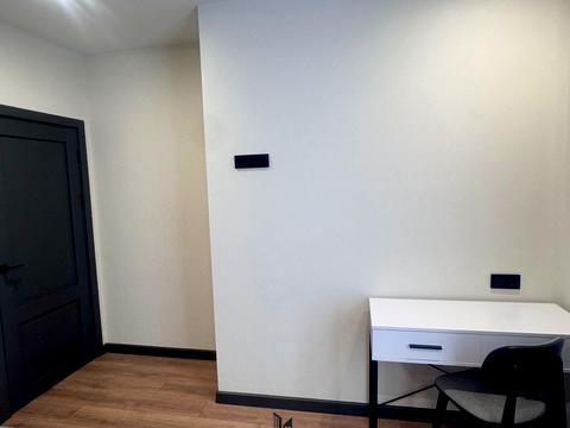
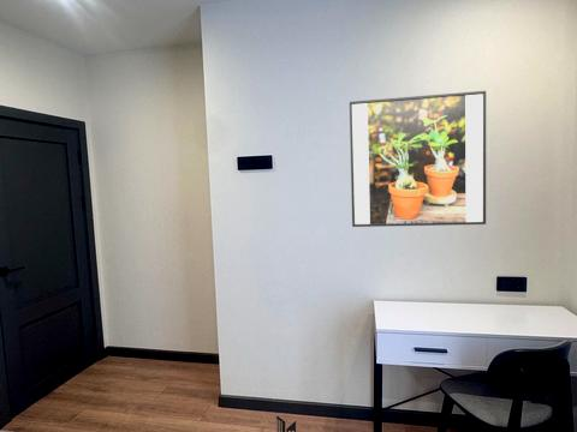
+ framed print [349,90,487,228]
